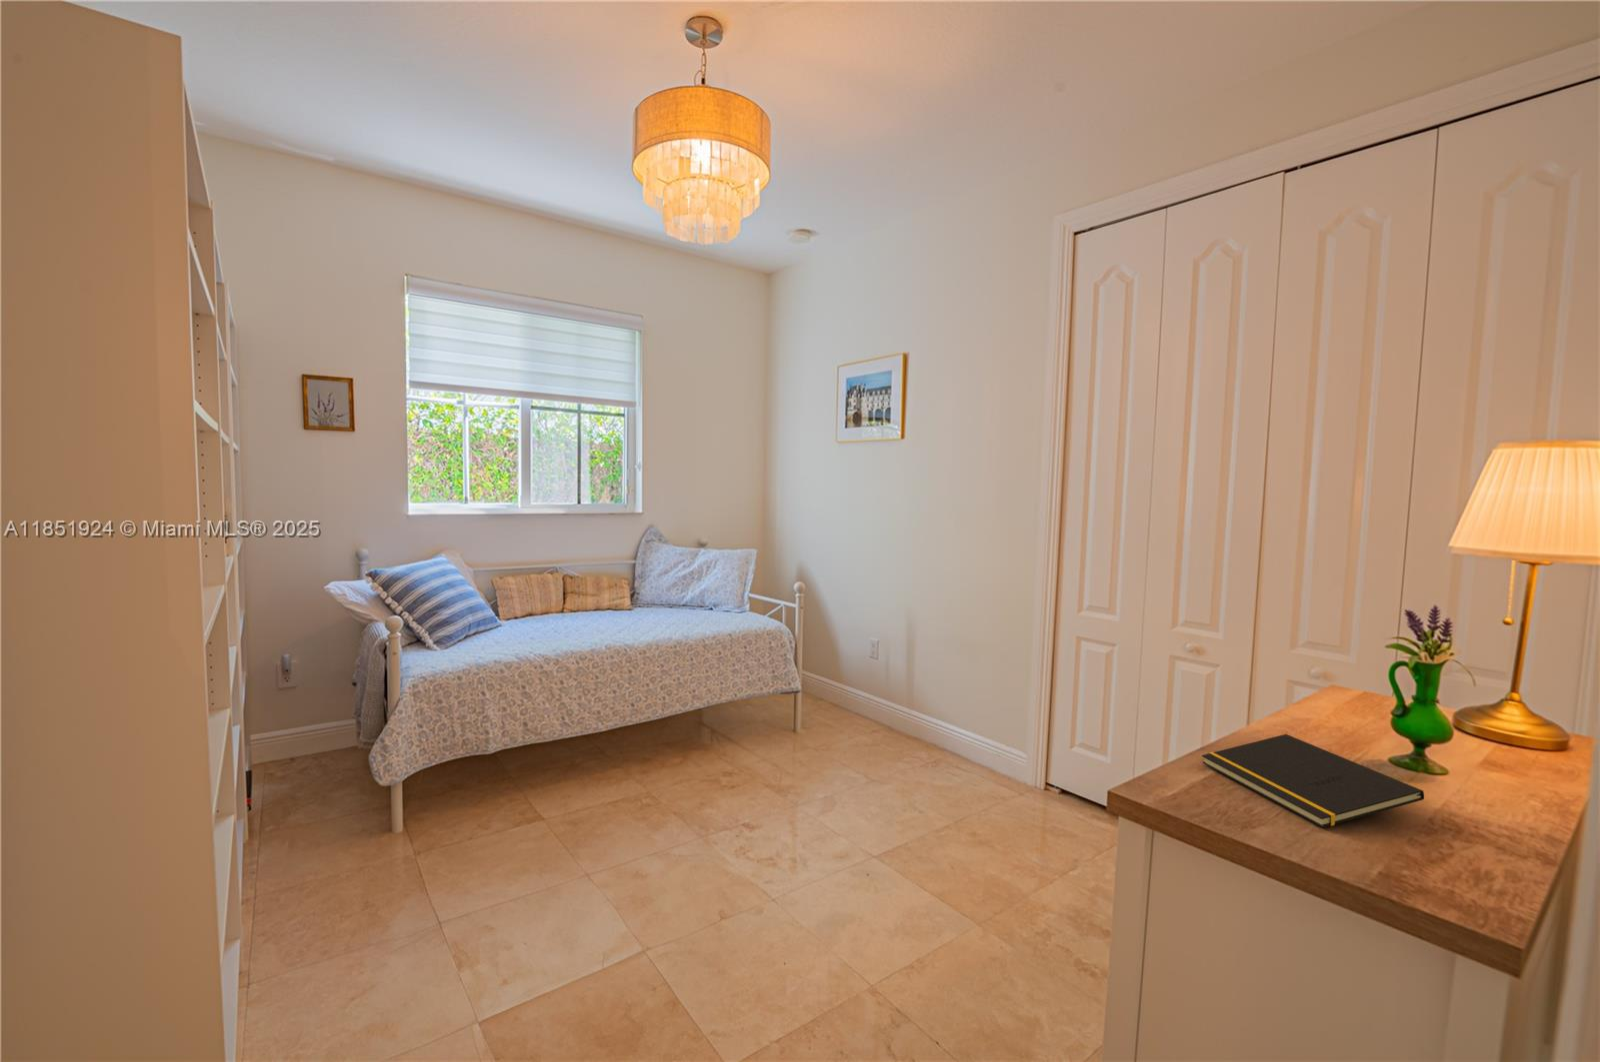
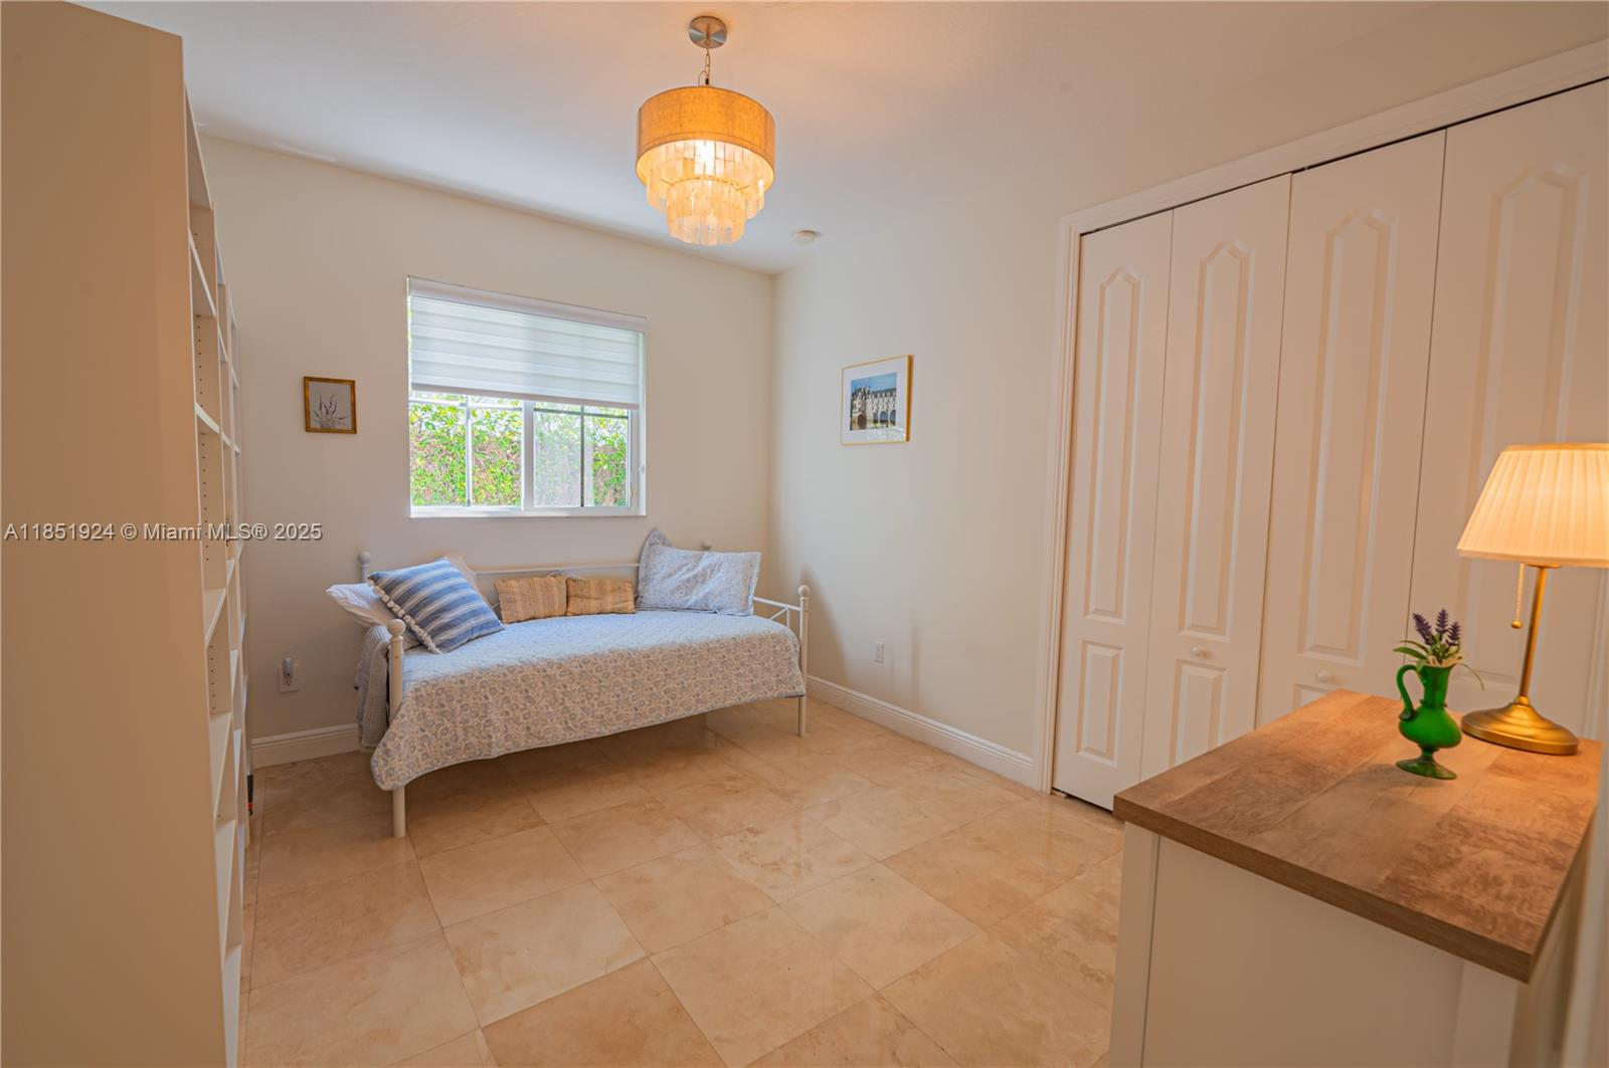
- notepad [1201,734,1424,829]
